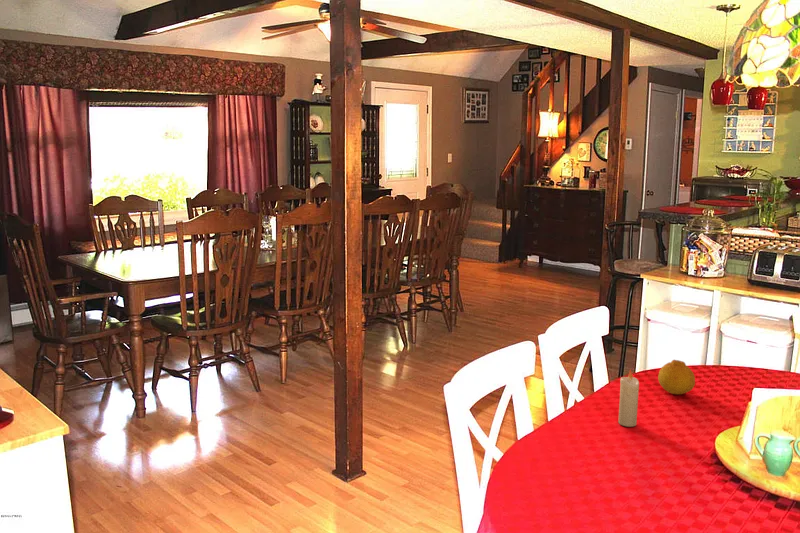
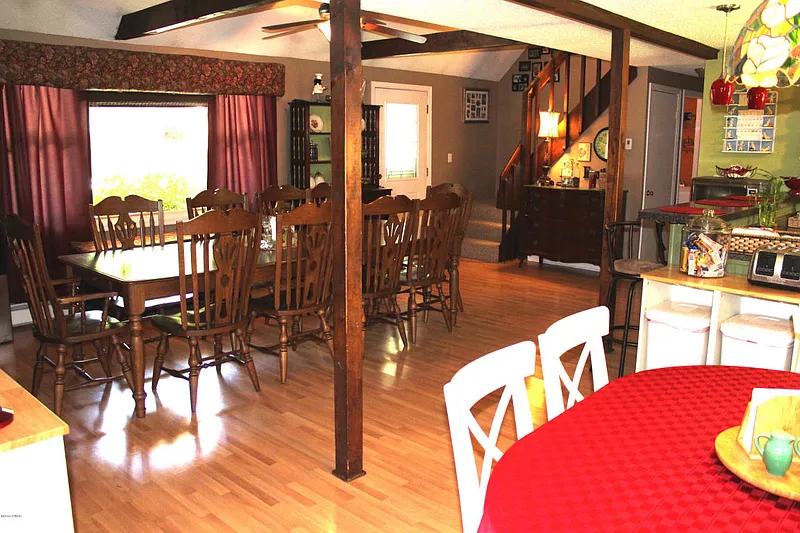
- fruit [657,359,696,395]
- candle [617,368,640,428]
